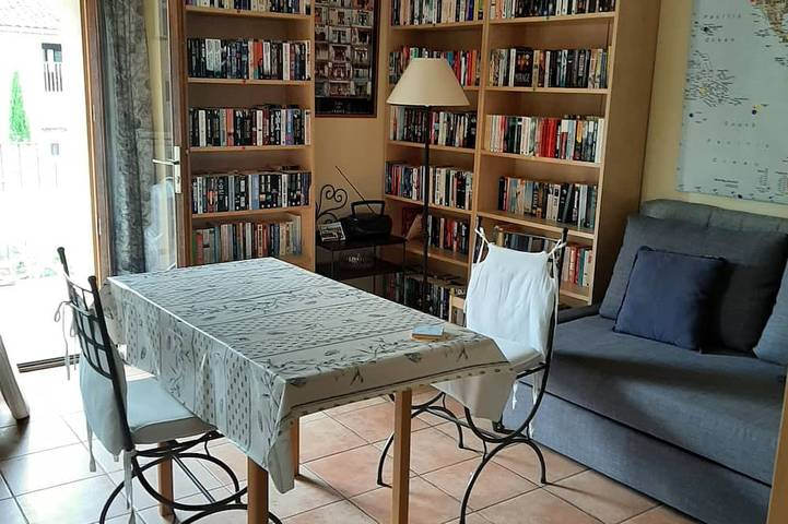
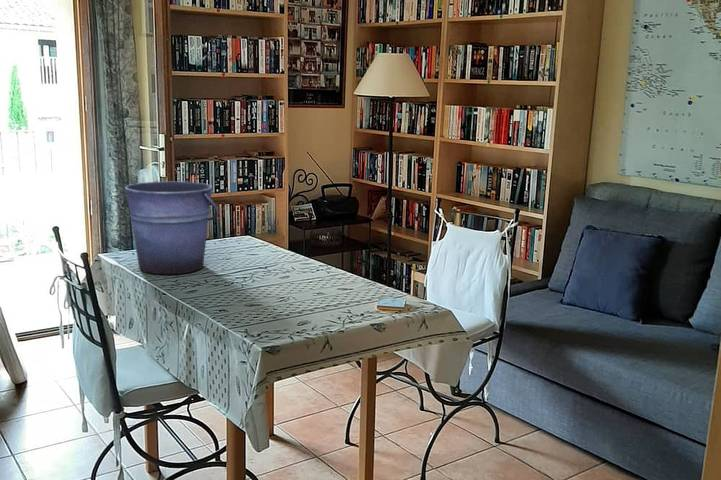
+ bucket [124,181,219,275]
